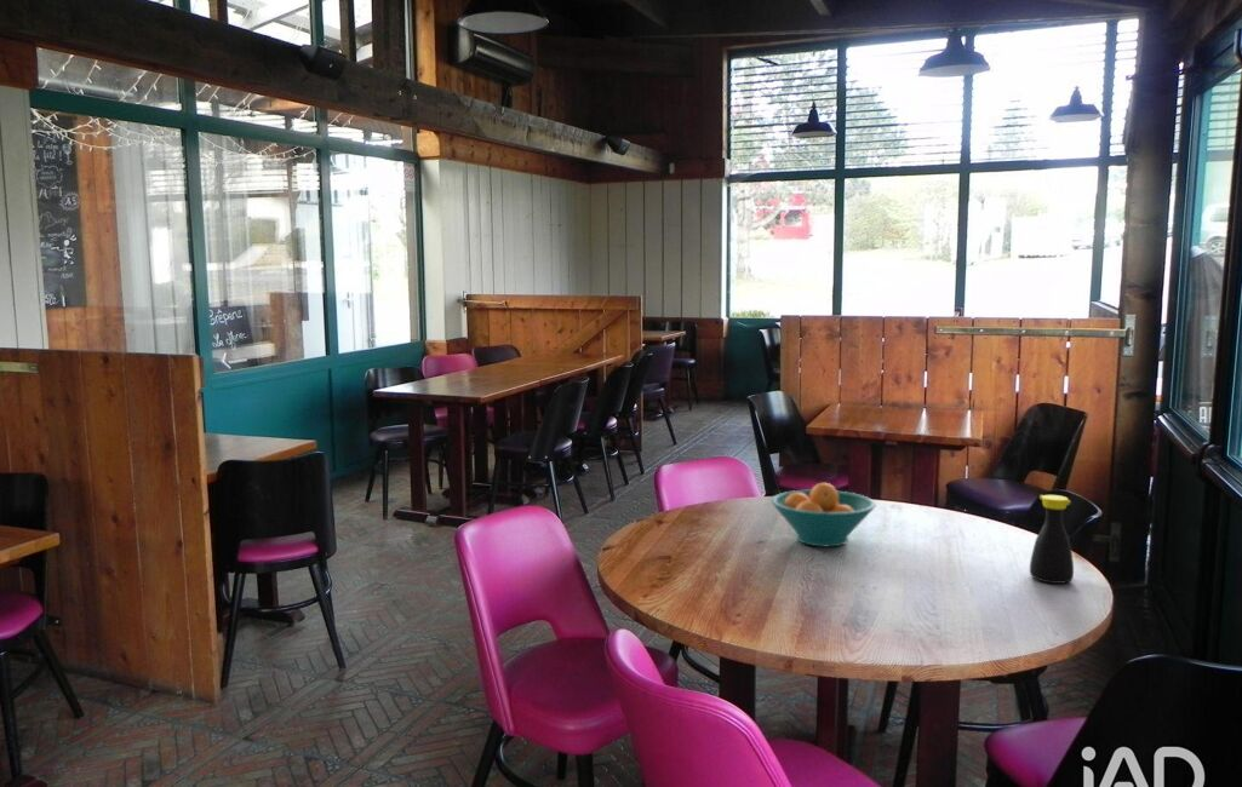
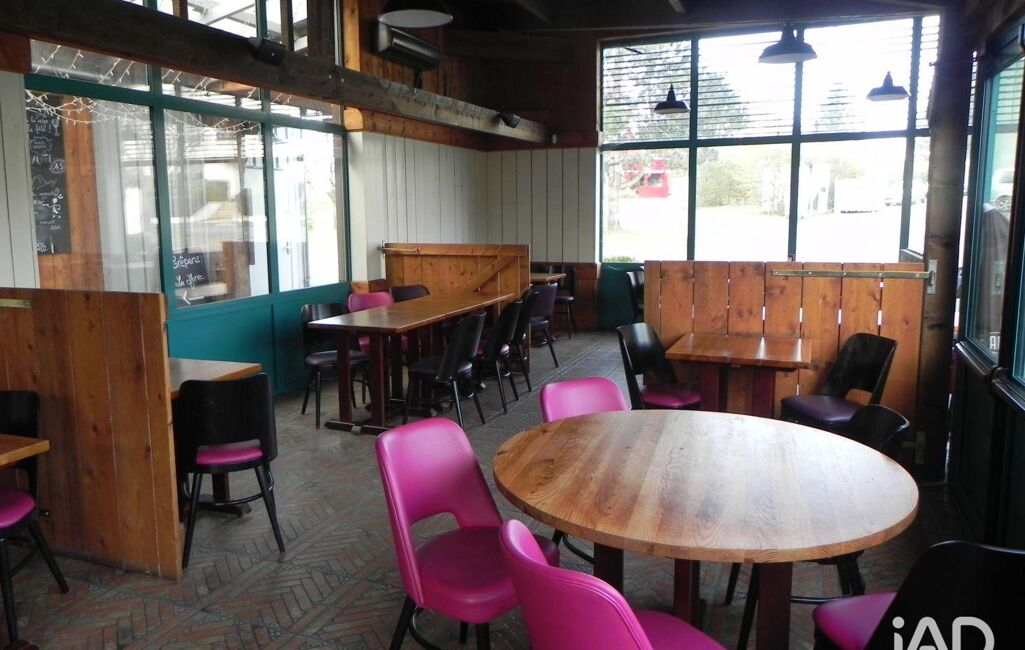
- bottle [1029,494,1075,585]
- fruit bowl [769,482,877,547]
